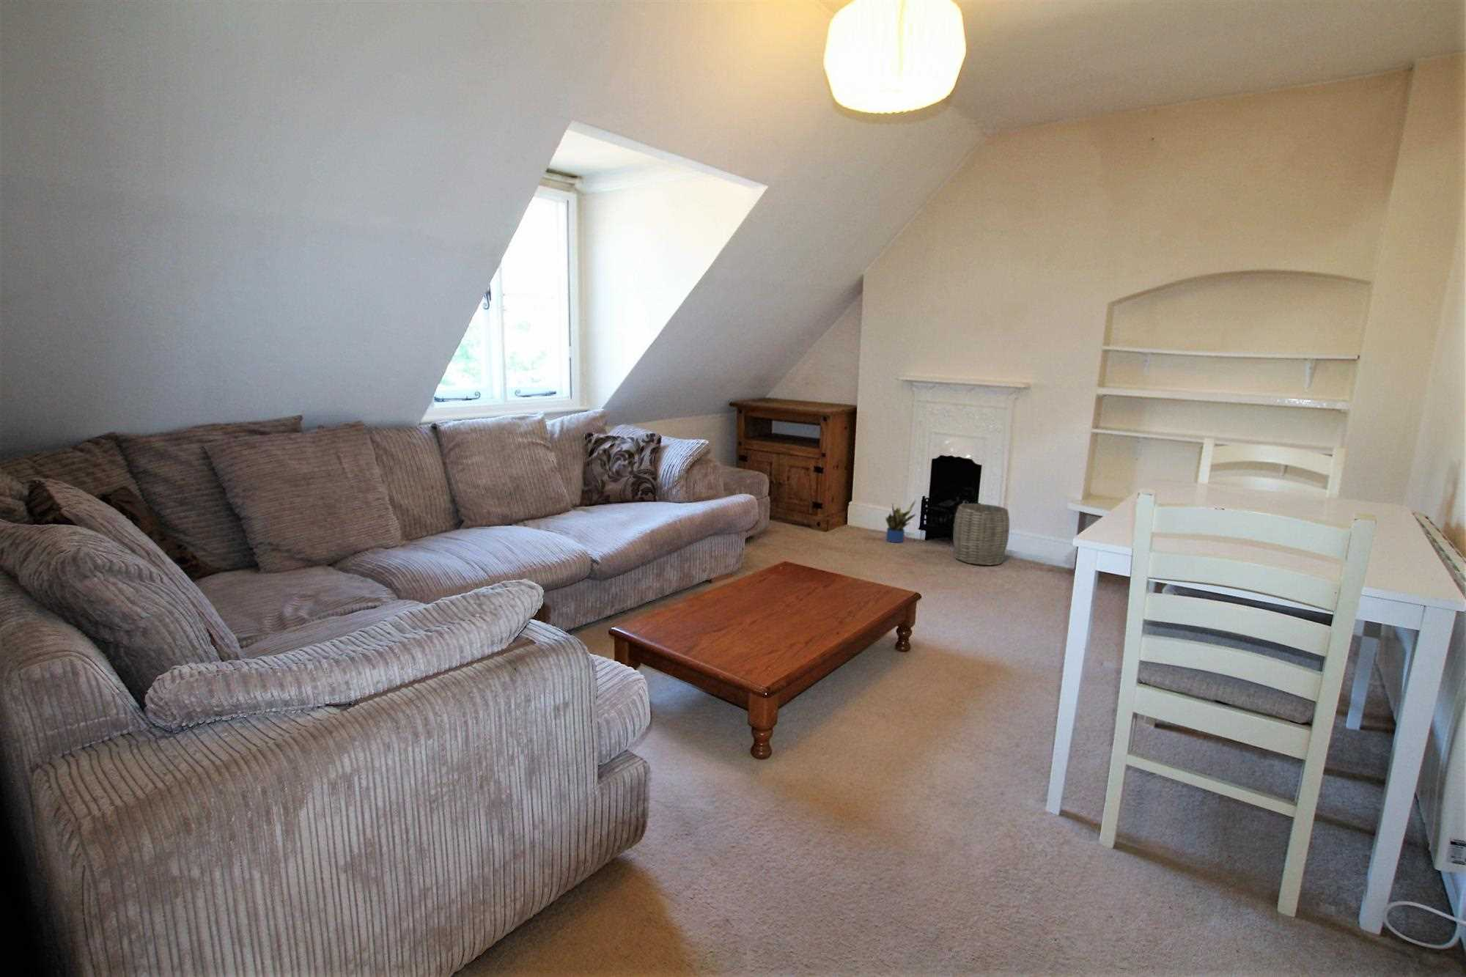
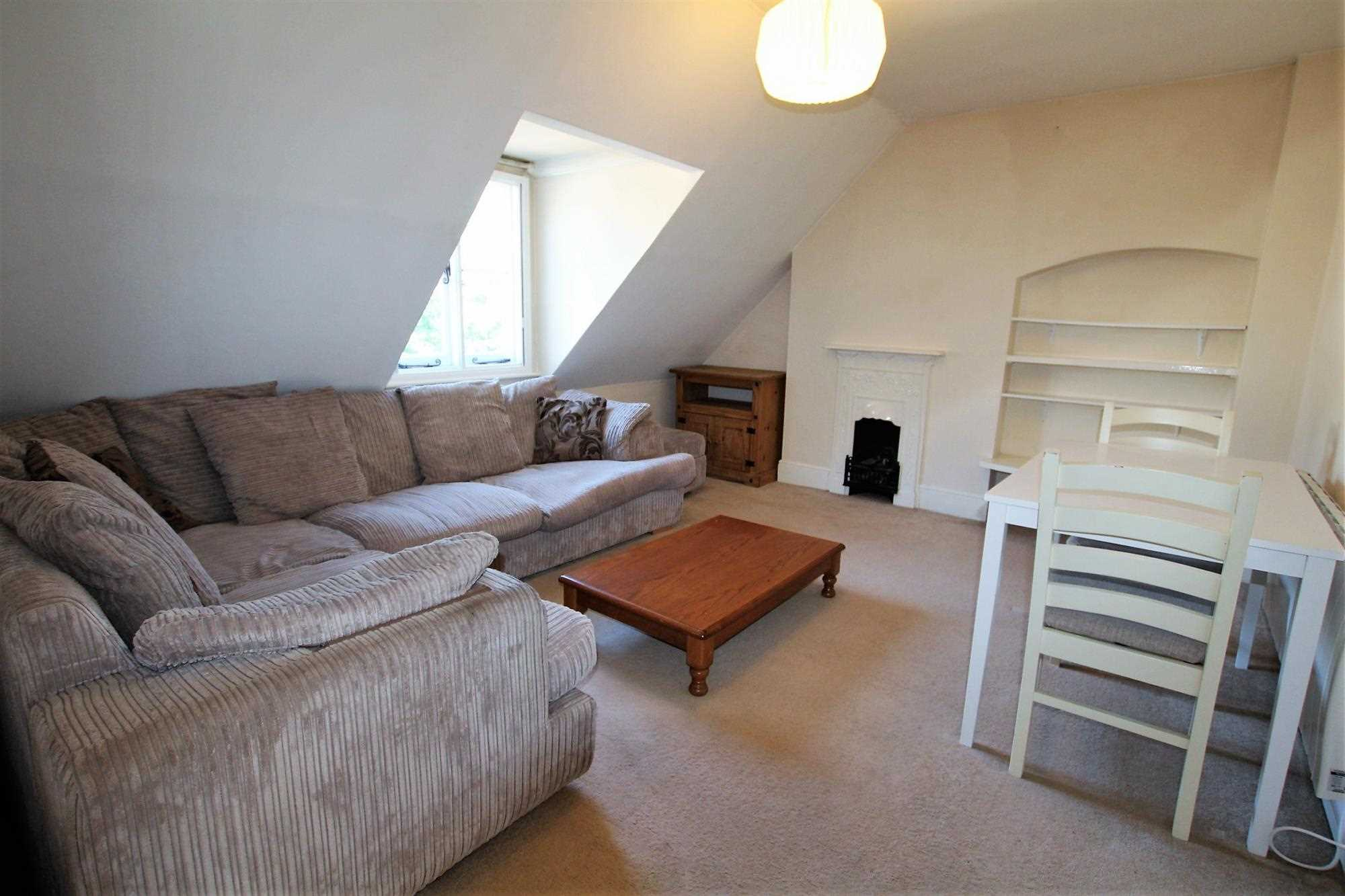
- woven basket [953,503,1010,566]
- potted plant [885,499,917,543]
